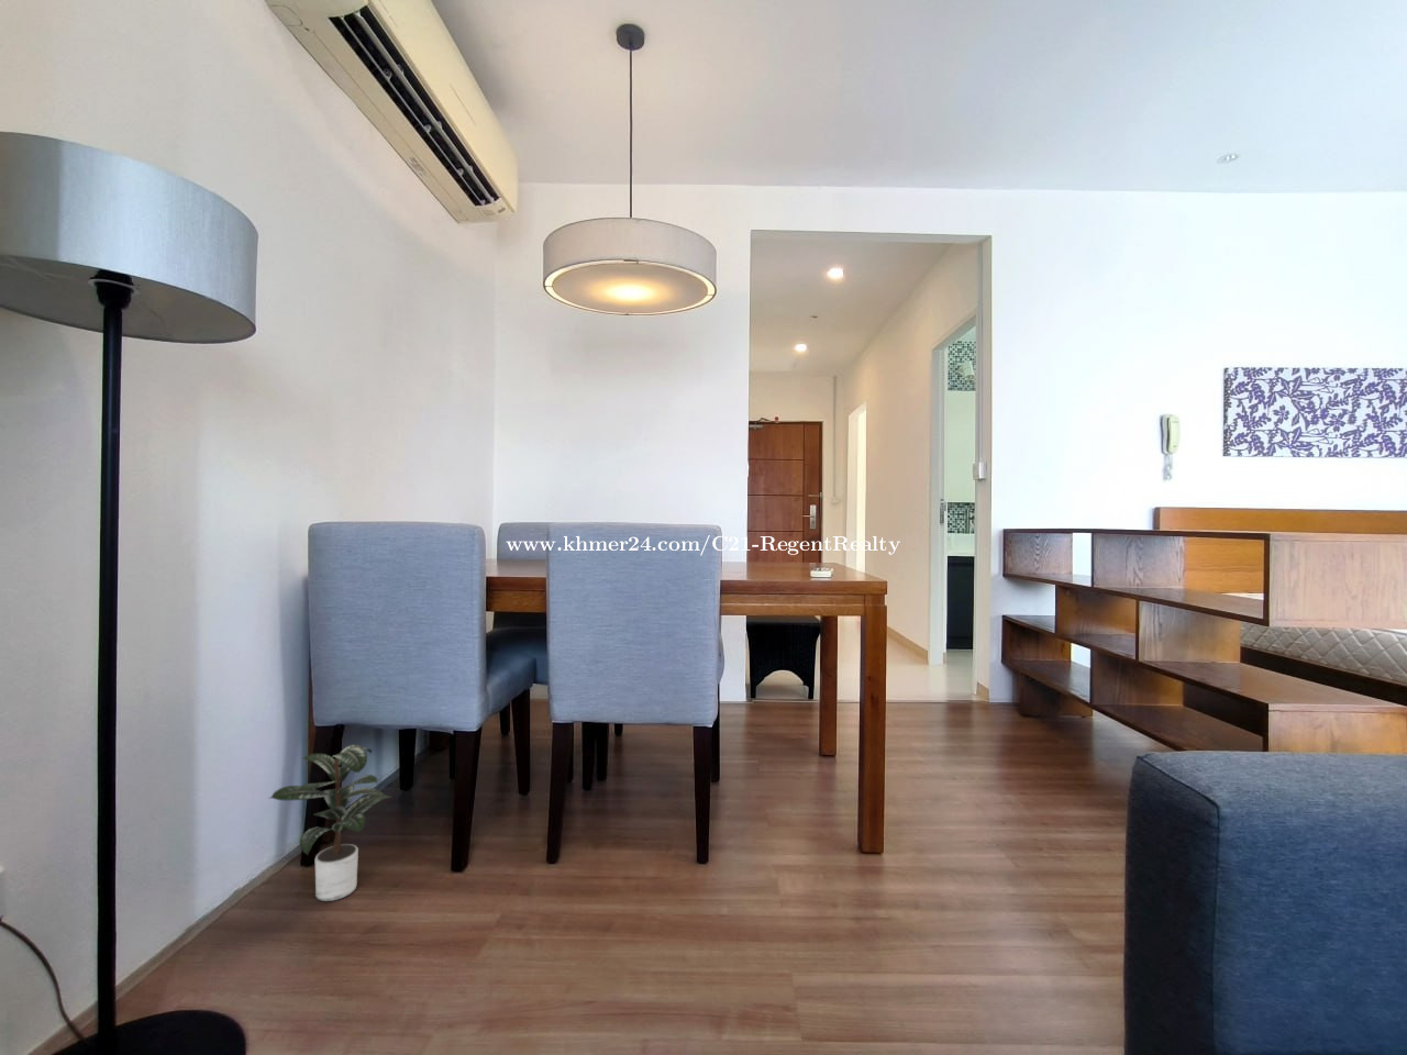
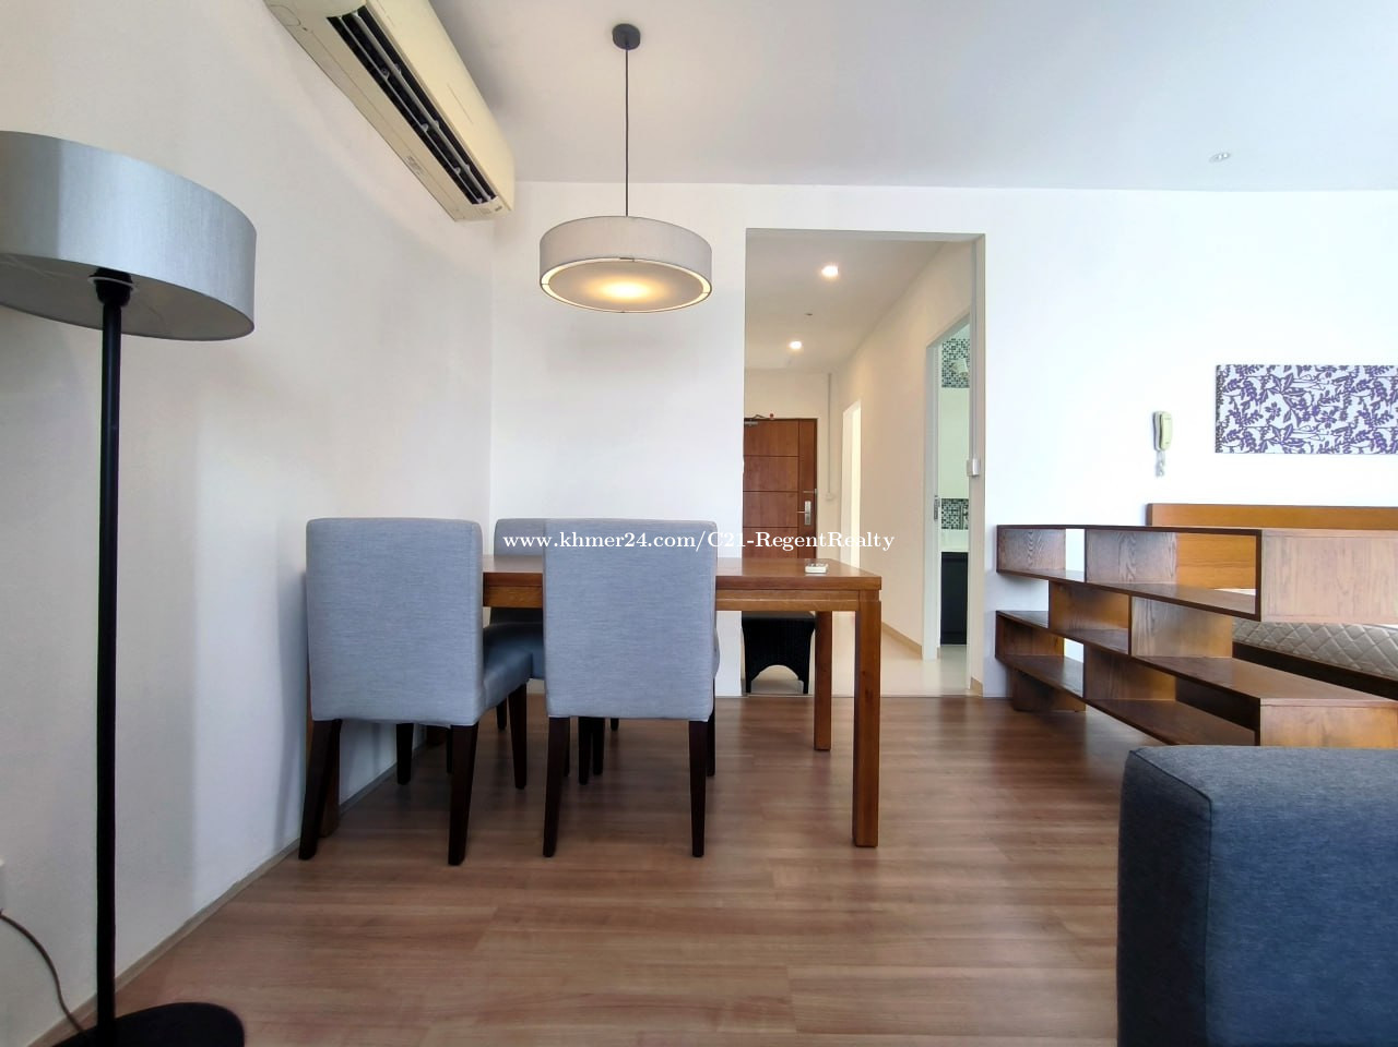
- potted plant [267,744,394,902]
